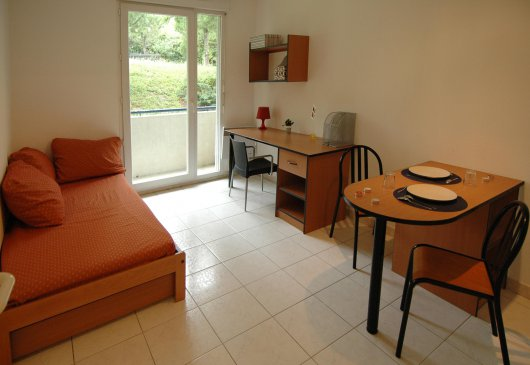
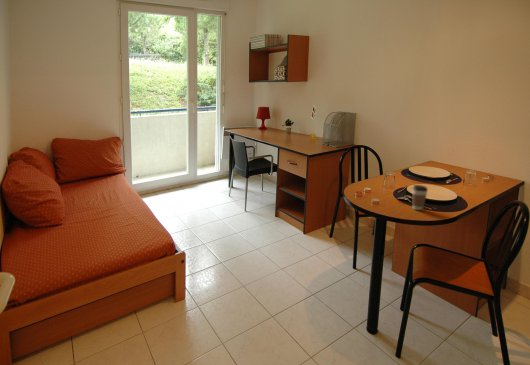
+ coffee cup [411,184,429,211]
